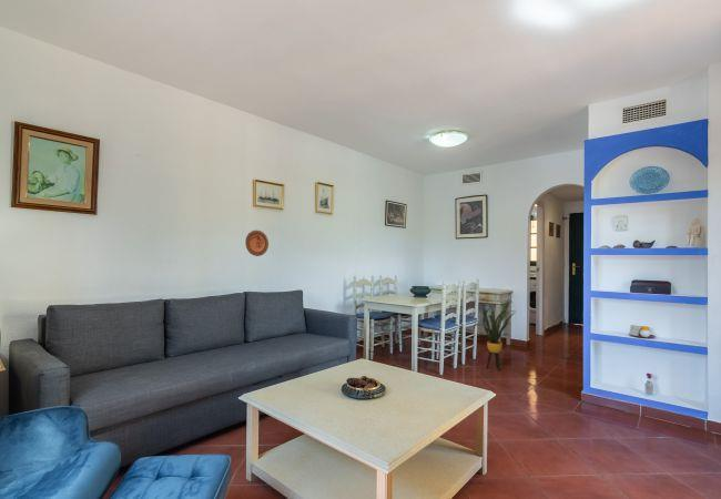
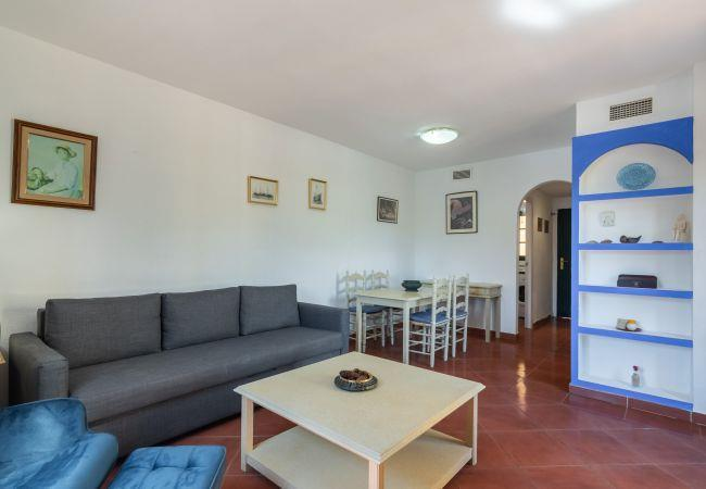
- decorative plate [244,230,270,257]
- house plant [471,298,516,371]
